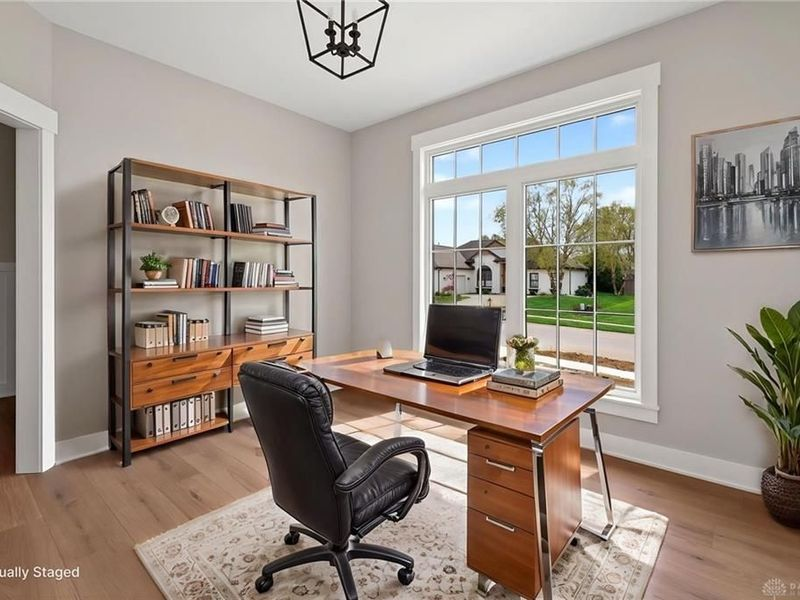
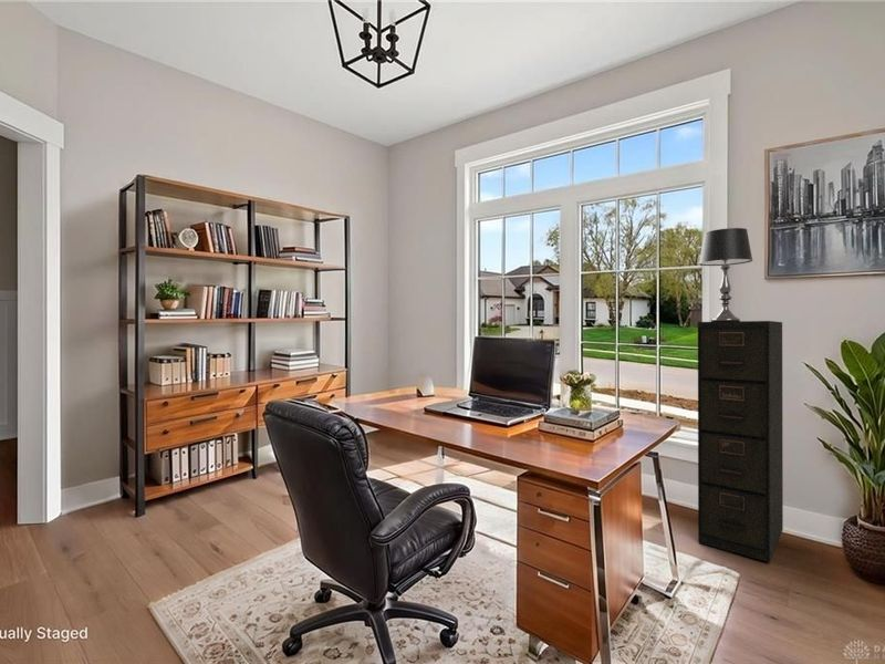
+ table lamp [698,227,753,322]
+ filing cabinet [697,320,784,563]
